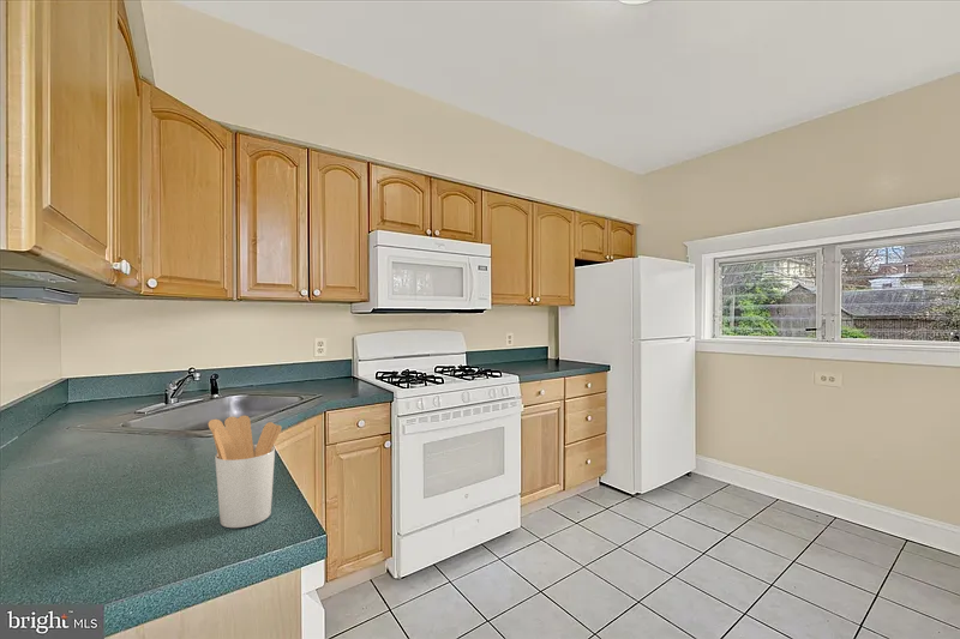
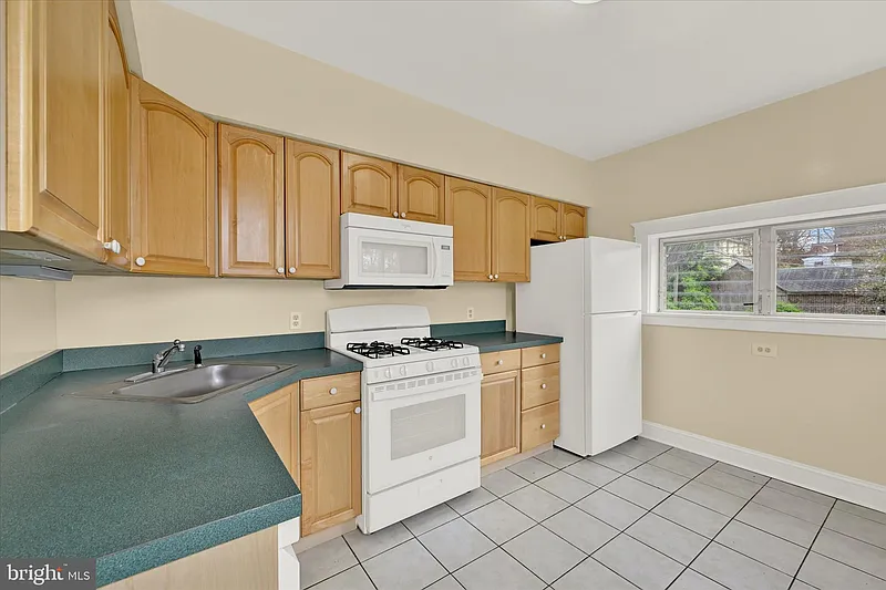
- utensil holder [208,415,282,529]
